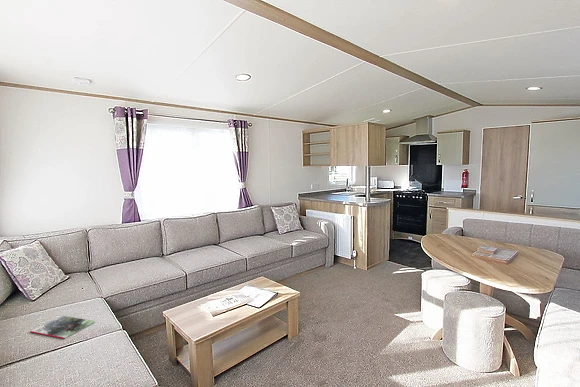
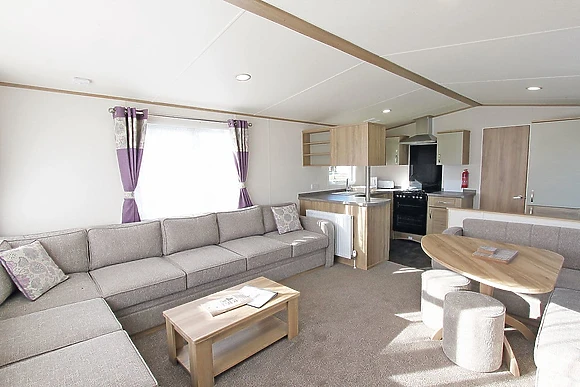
- magazine [29,315,96,340]
